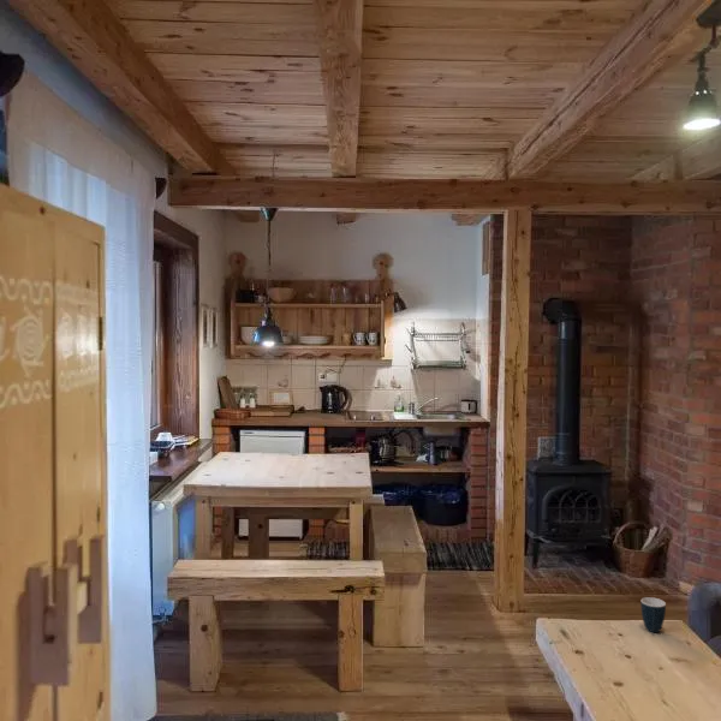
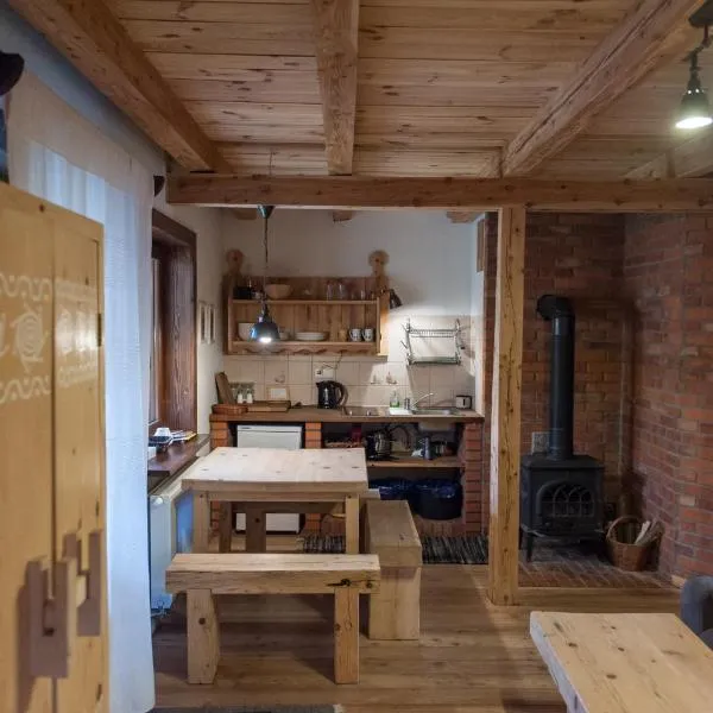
- mug [639,596,667,633]
